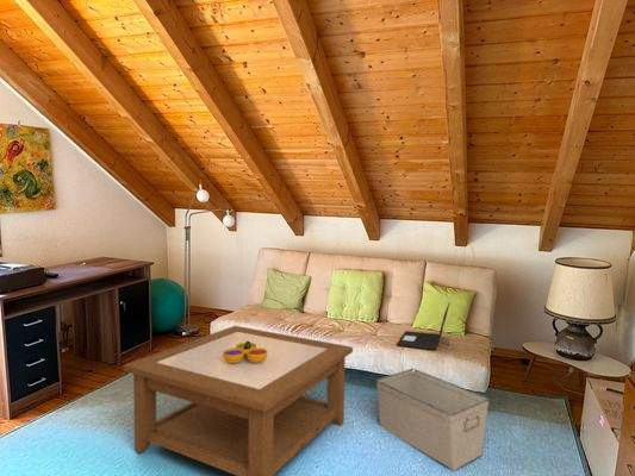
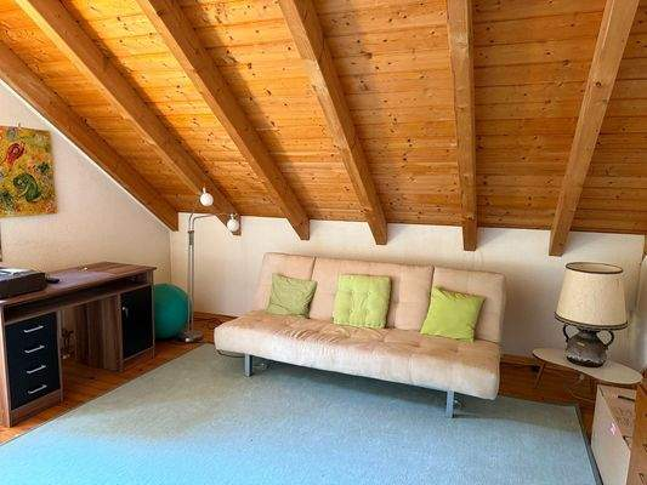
- coffee table [123,325,354,476]
- laptop [396,301,450,351]
- decorative bowl [223,340,267,364]
- storage bin [375,368,491,471]
